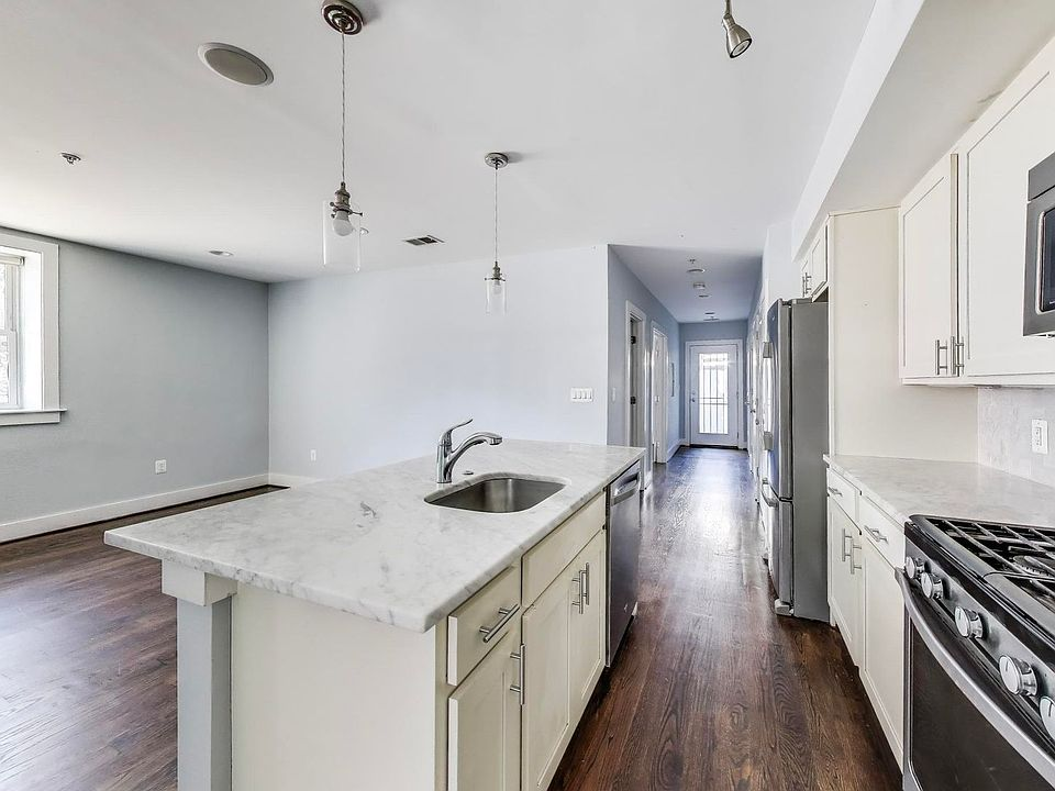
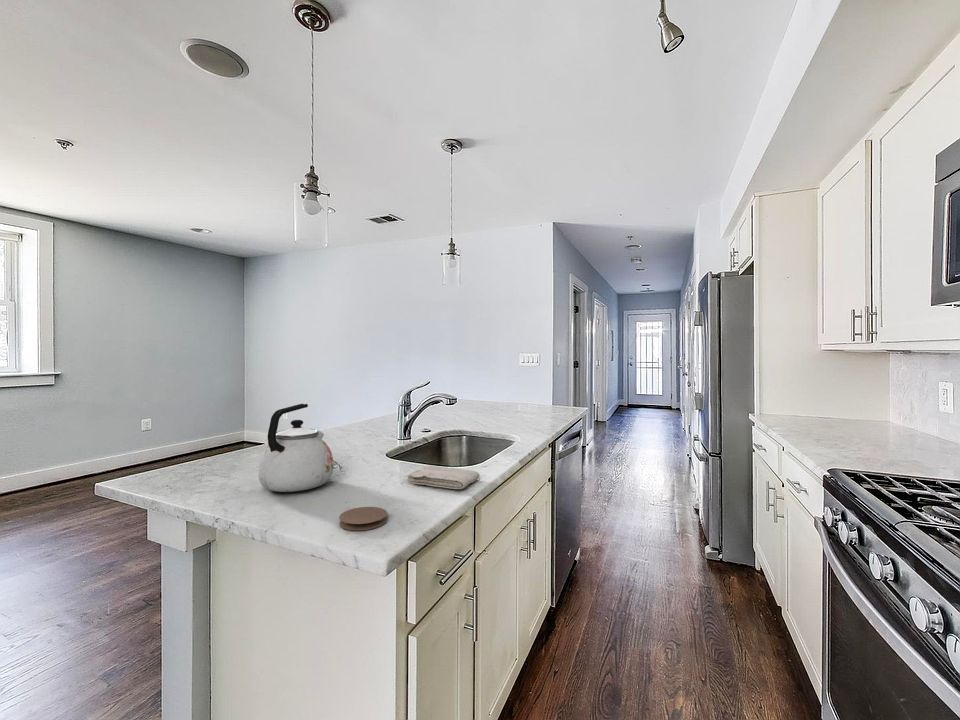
+ coaster [338,506,388,532]
+ washcloth [406,464,481,490]
+ kettle [257,403,335,493]
